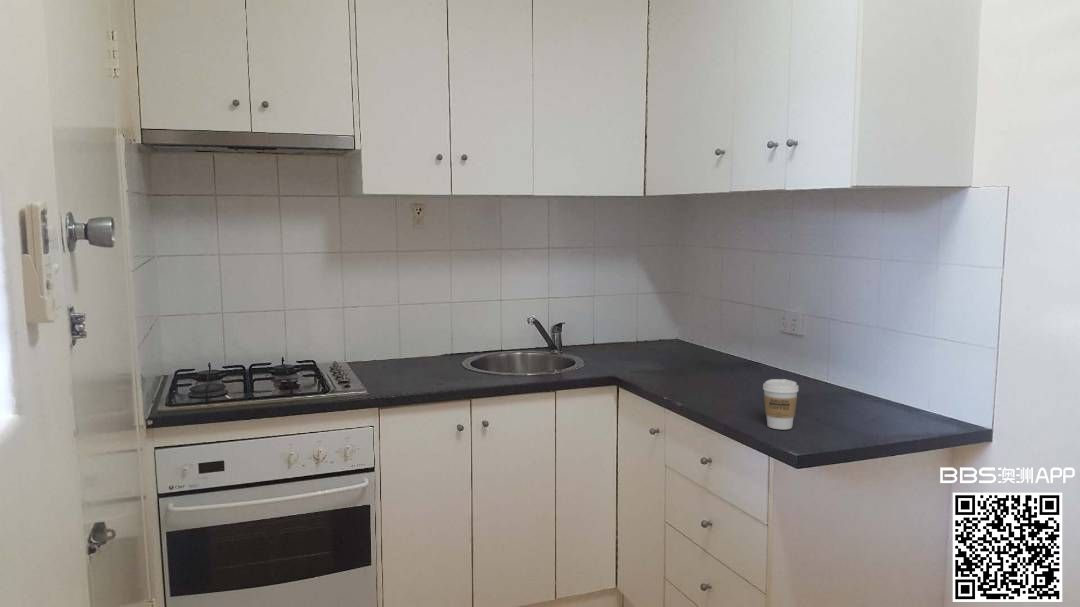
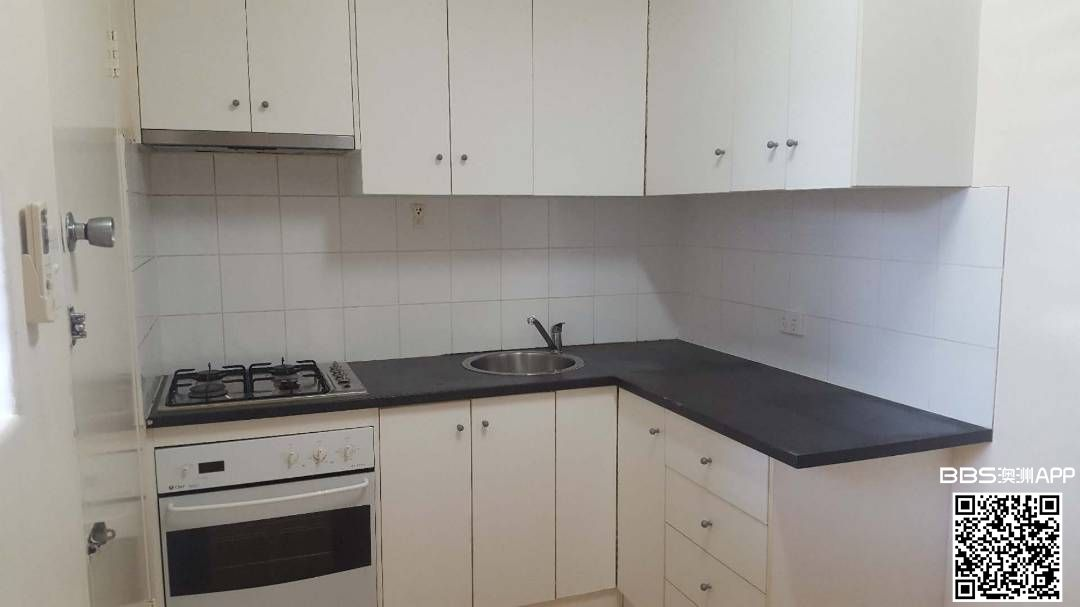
- coffee cup [762,378,800,431]
